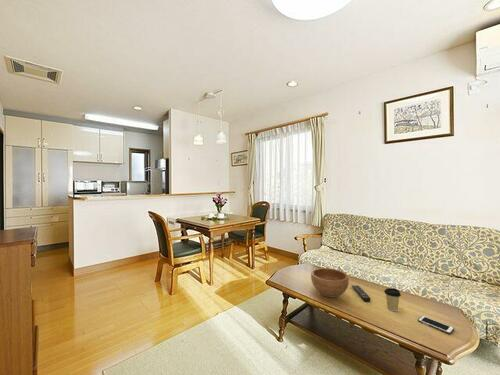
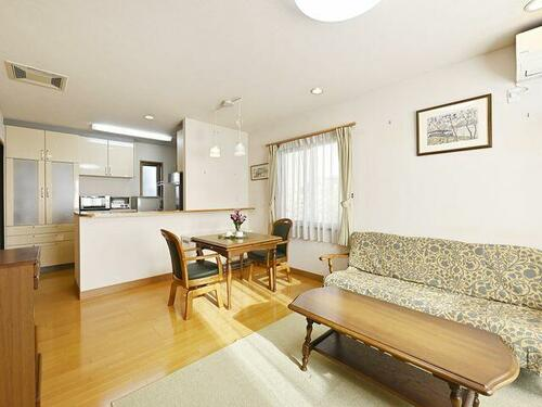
- bowl [310,267,350,299]
- cell phone [417,315,455,335]
- coffee cup [383,287,402,312]
- remote control [351,284,372,303]
